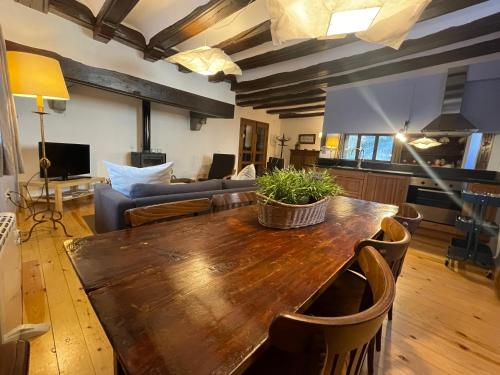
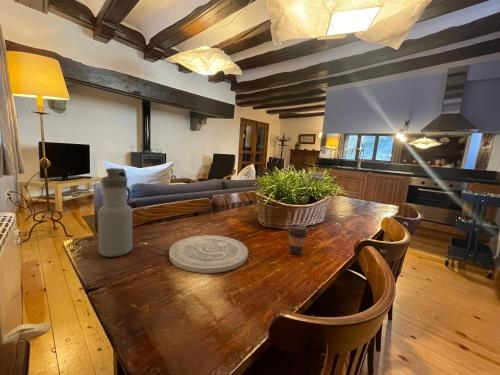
+ water bottle [97,167,133,258]
+ coffee cup [286,223,309,256]
+ plate [168,234,249,274]
